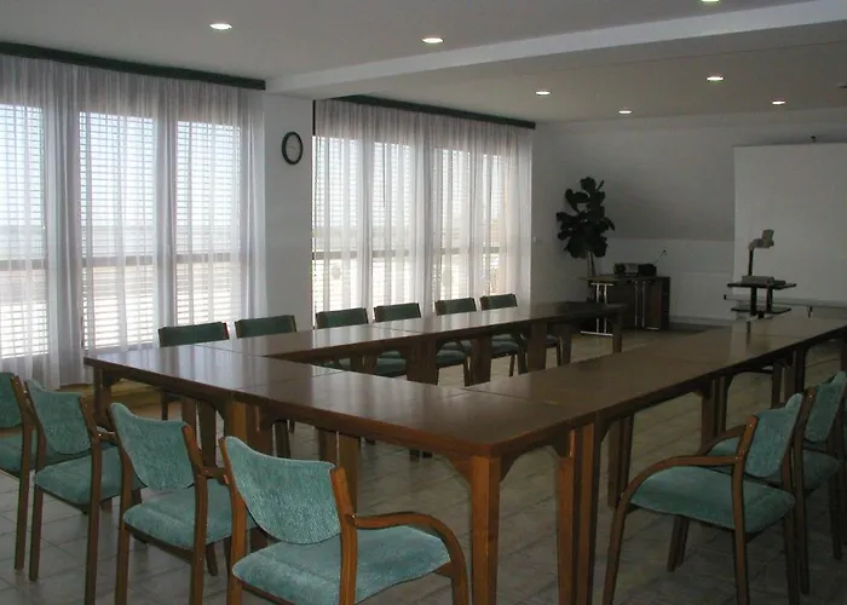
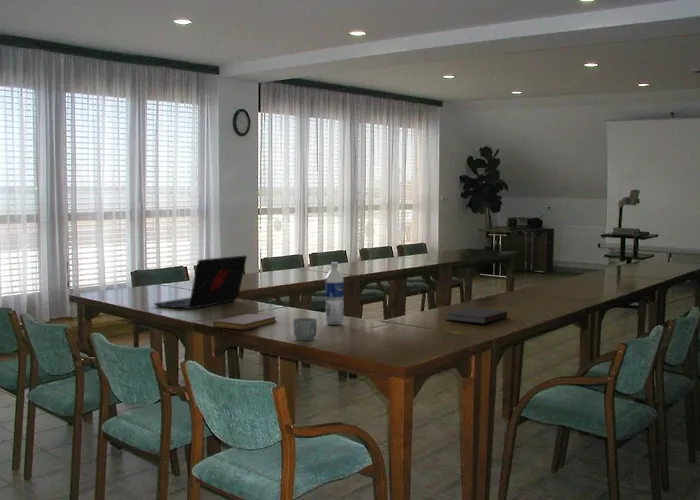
+ notebook [212,313,277,331]
+ notebook [445,307,508,325]
+ mug [292,317,318,341]
+ water bottle [324,261,345,326]
+ laptop [153,254,248,310]
